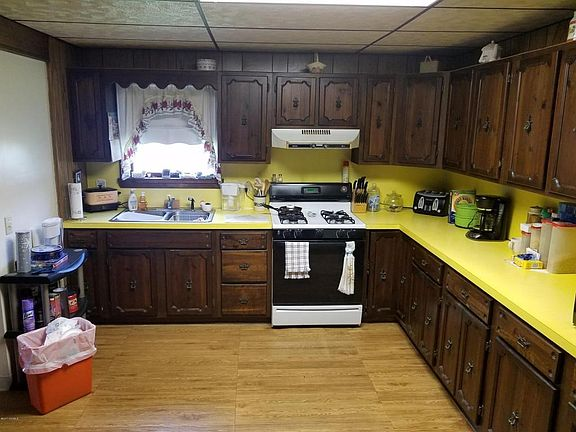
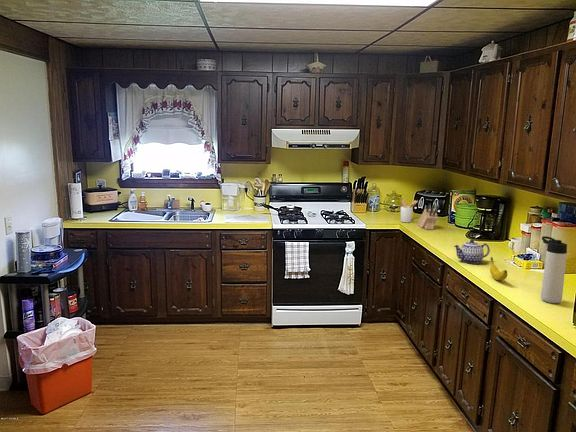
+ banana [489,256,509,281]
+ teapot [453,239,491,264]
+ knife block [416,203,440,230]
+ utensil holder [400,198,419,223]
+ thermos bottle [540,235,568,304]
